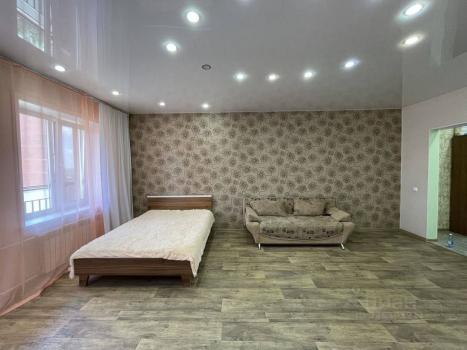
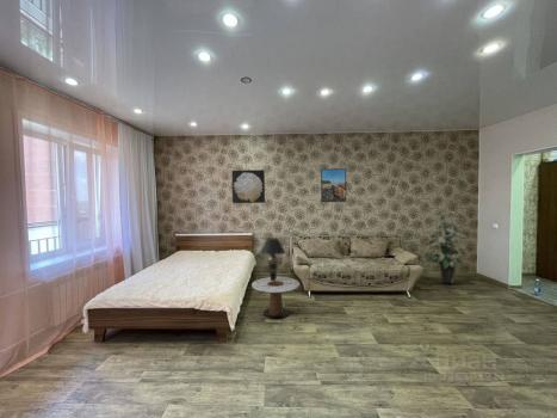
+ side table [250,276,301,320]
+ indoor plant [425,211,469,285]
+ wall art [230,168,266,204]
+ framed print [320,167,347,203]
+ table lamp [259,236,286,281]
